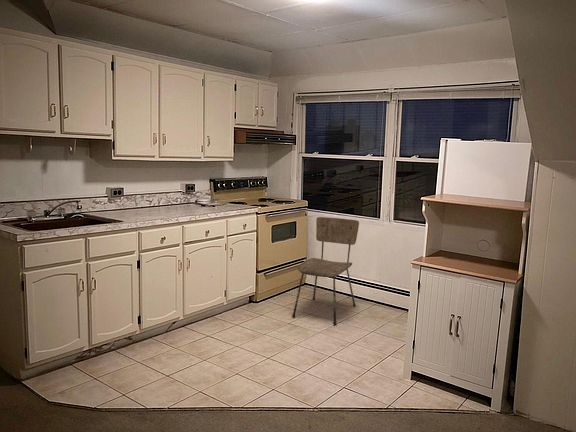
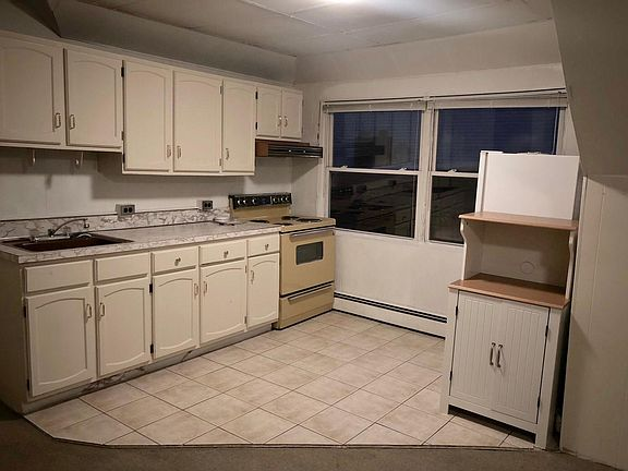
- dining chair [291,216,360,326]
